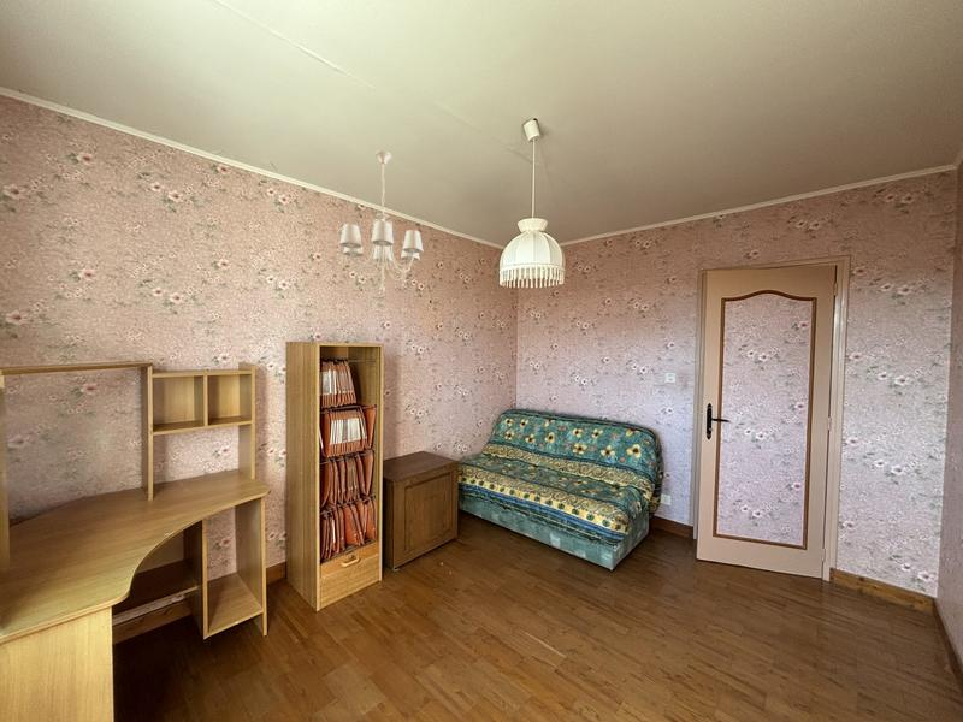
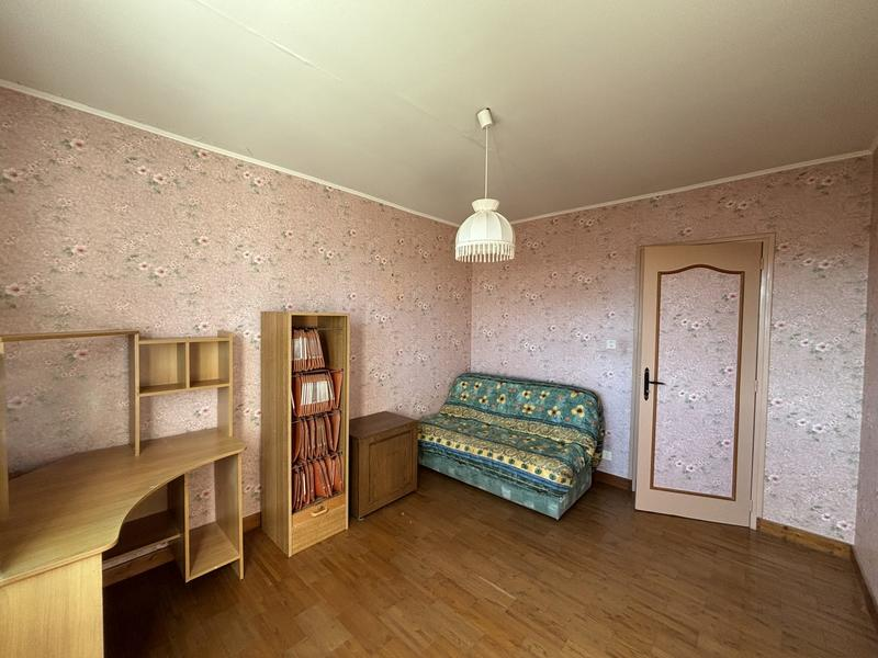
- chandelier [338,149,424,294]
